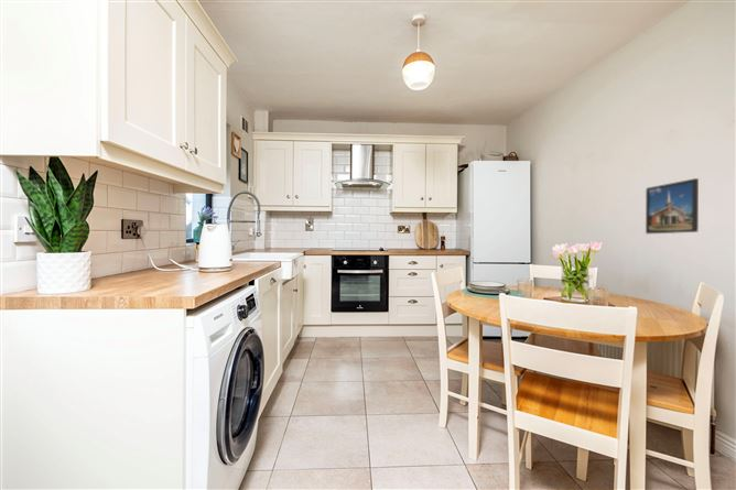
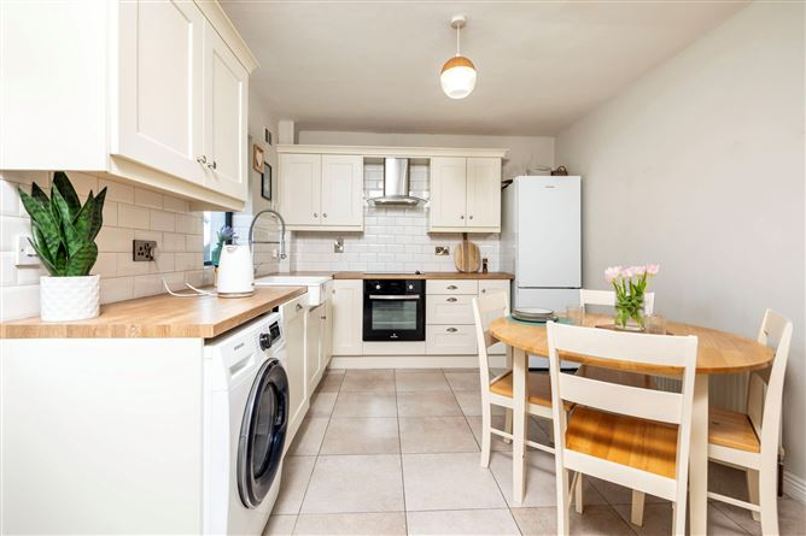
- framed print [645,177,700,235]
